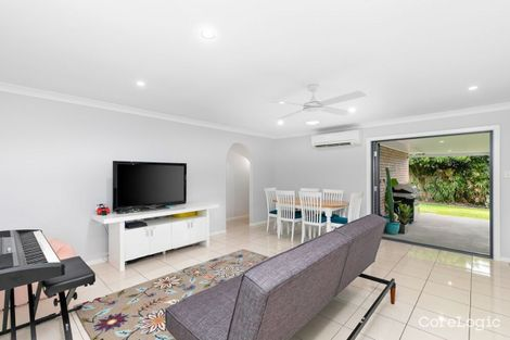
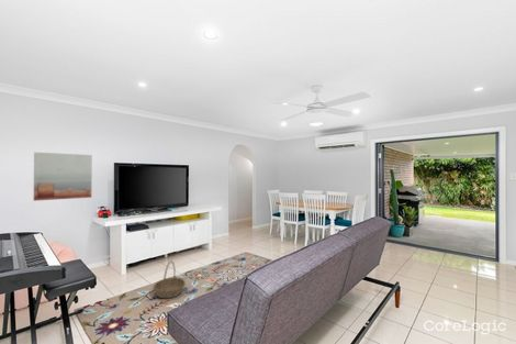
+ wall art [33,151,93,202]
+ basket [153,260,187,299]
